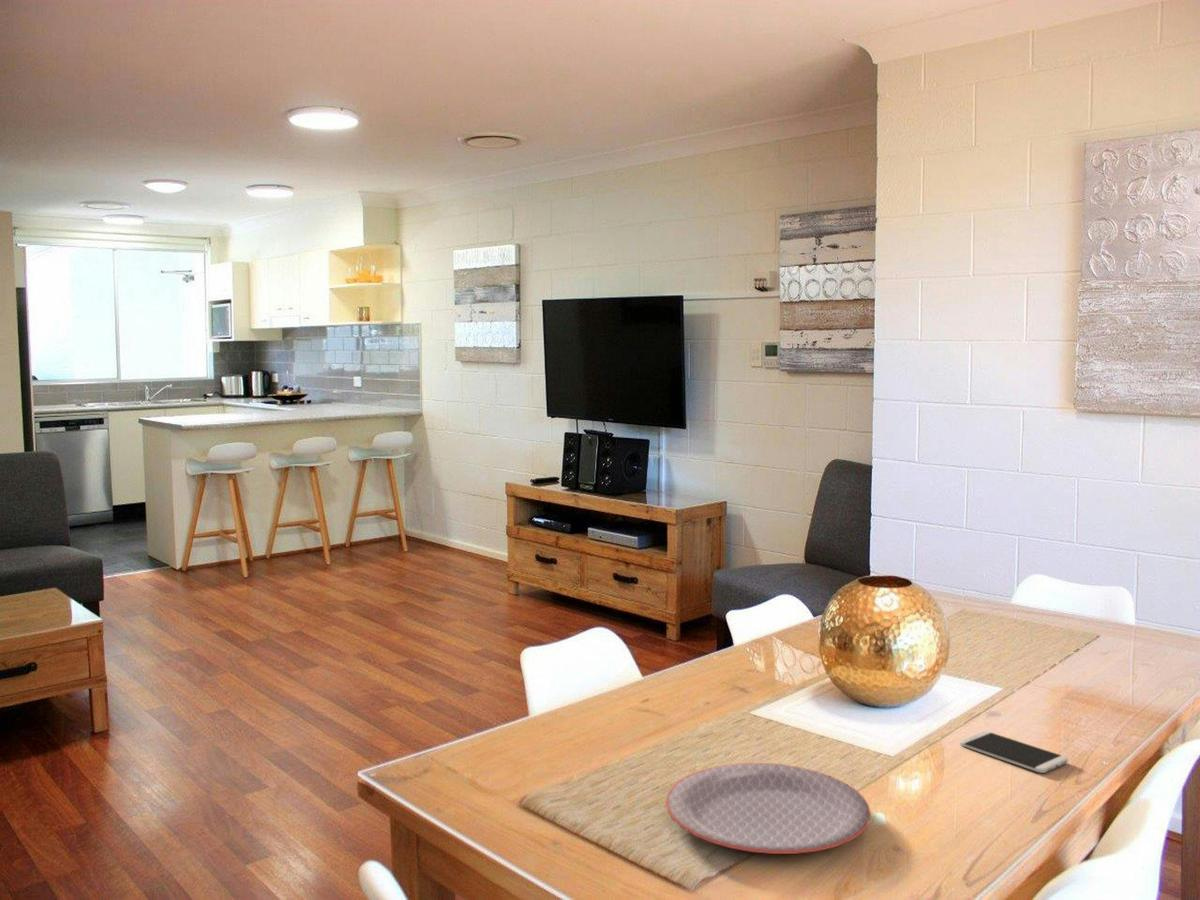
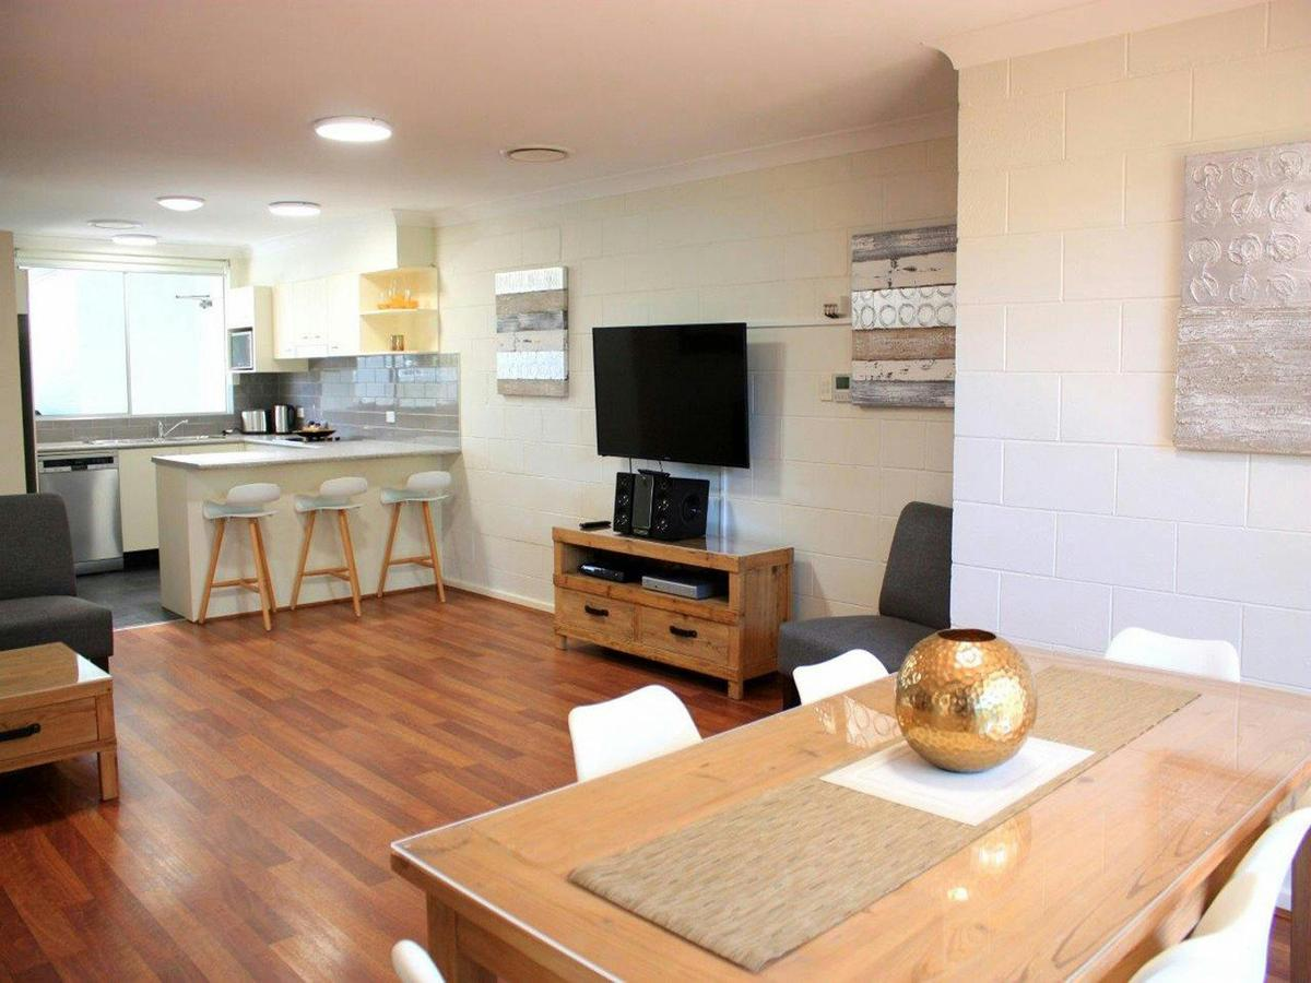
- plate [665,762,872,855]
- smartphone [959,730,1069,774]
